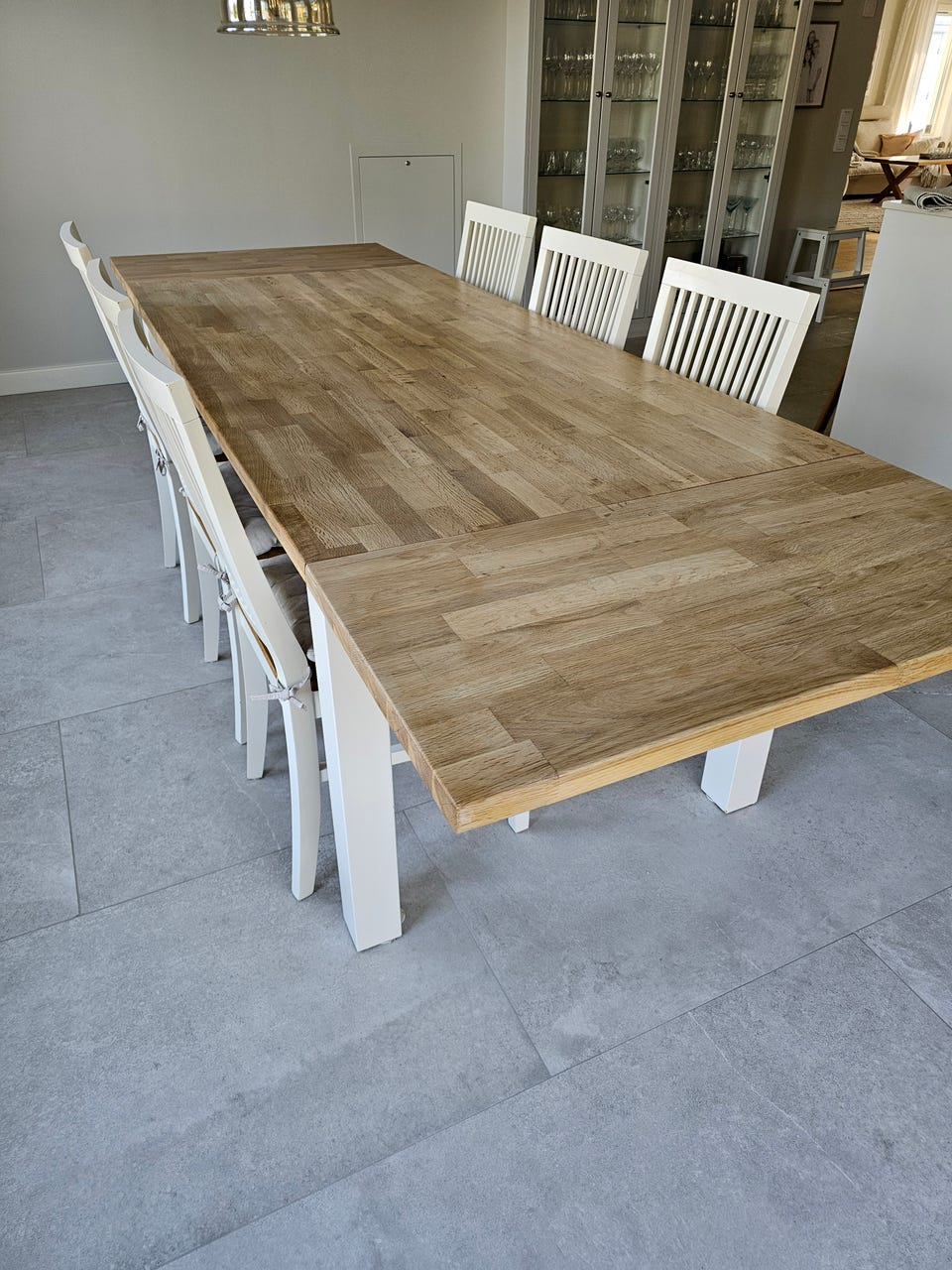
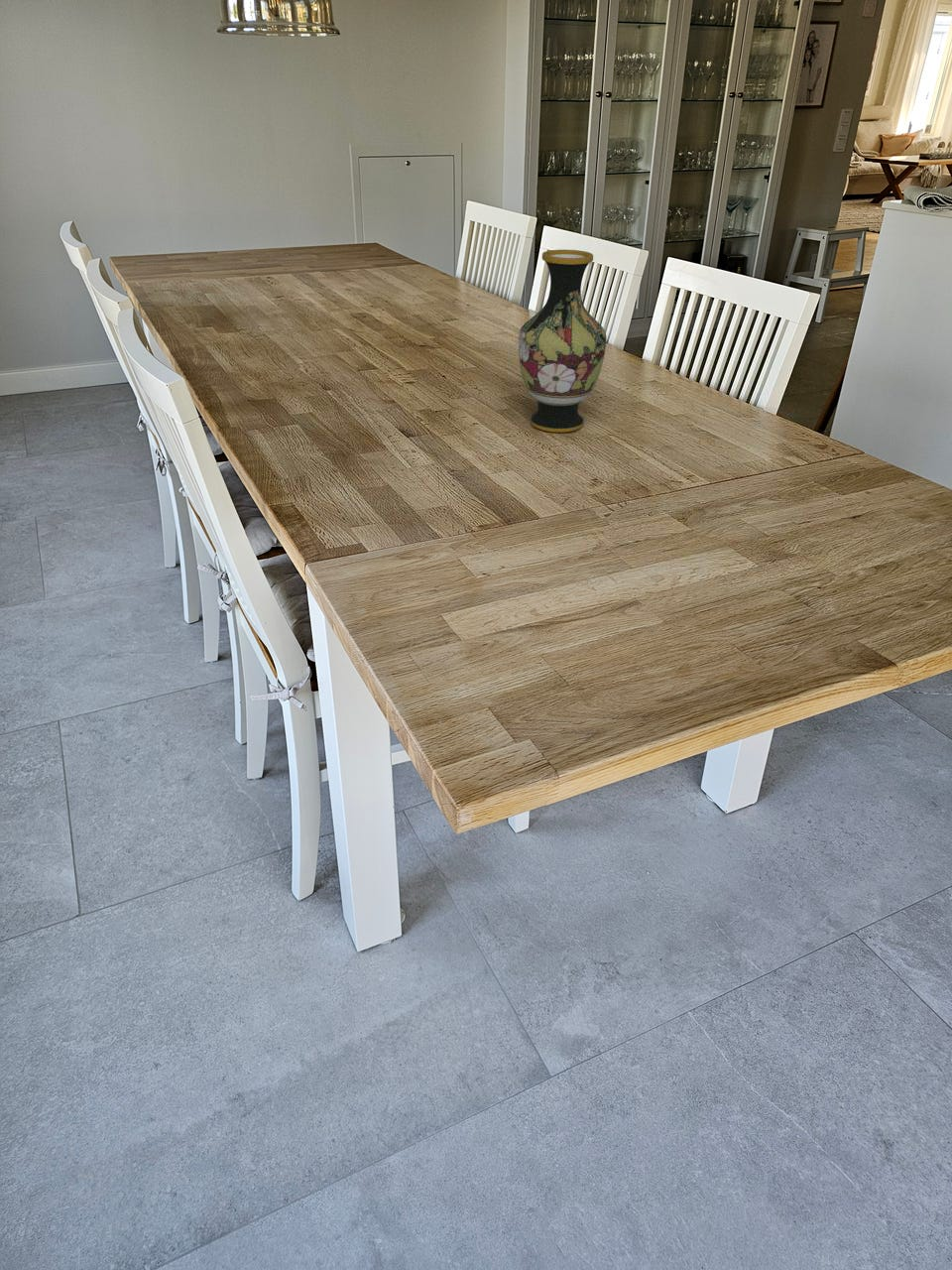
+ vase [518,249,607,434]
